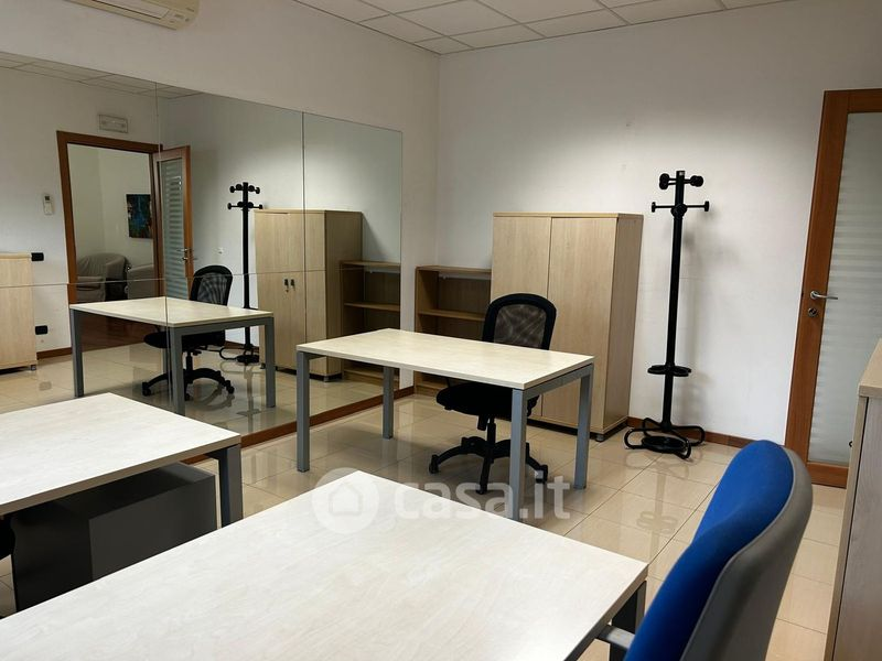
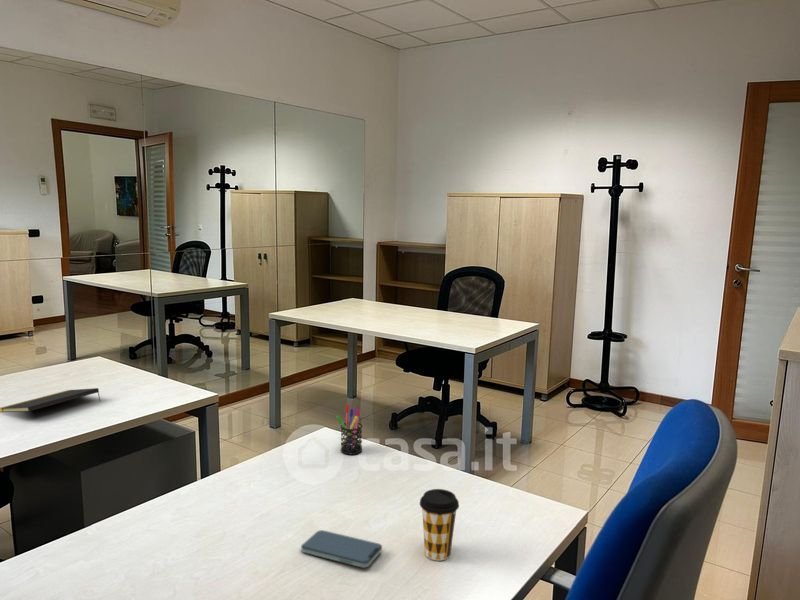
+ smartphone [300,529,383,569]
+ notepad [0,387,102,414]
+ pen holder [335,403,364,455]
+ coffee cup [419,488,460,562]
